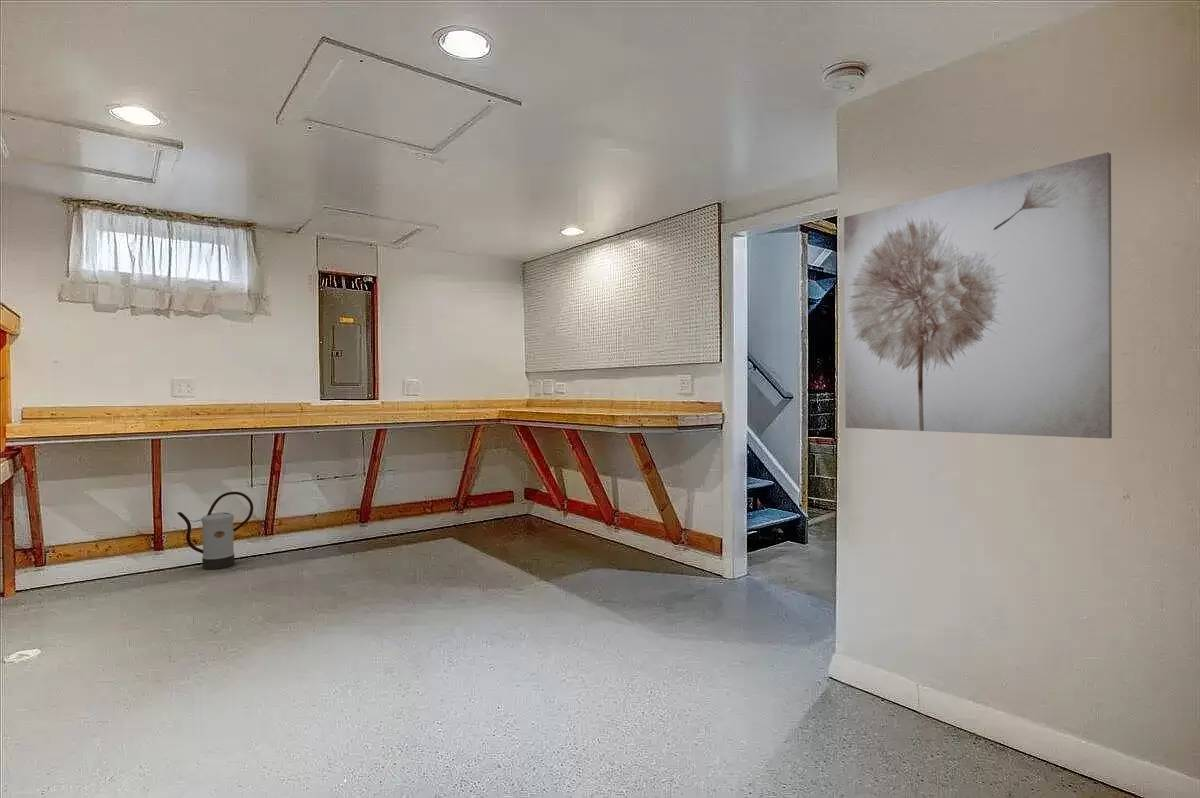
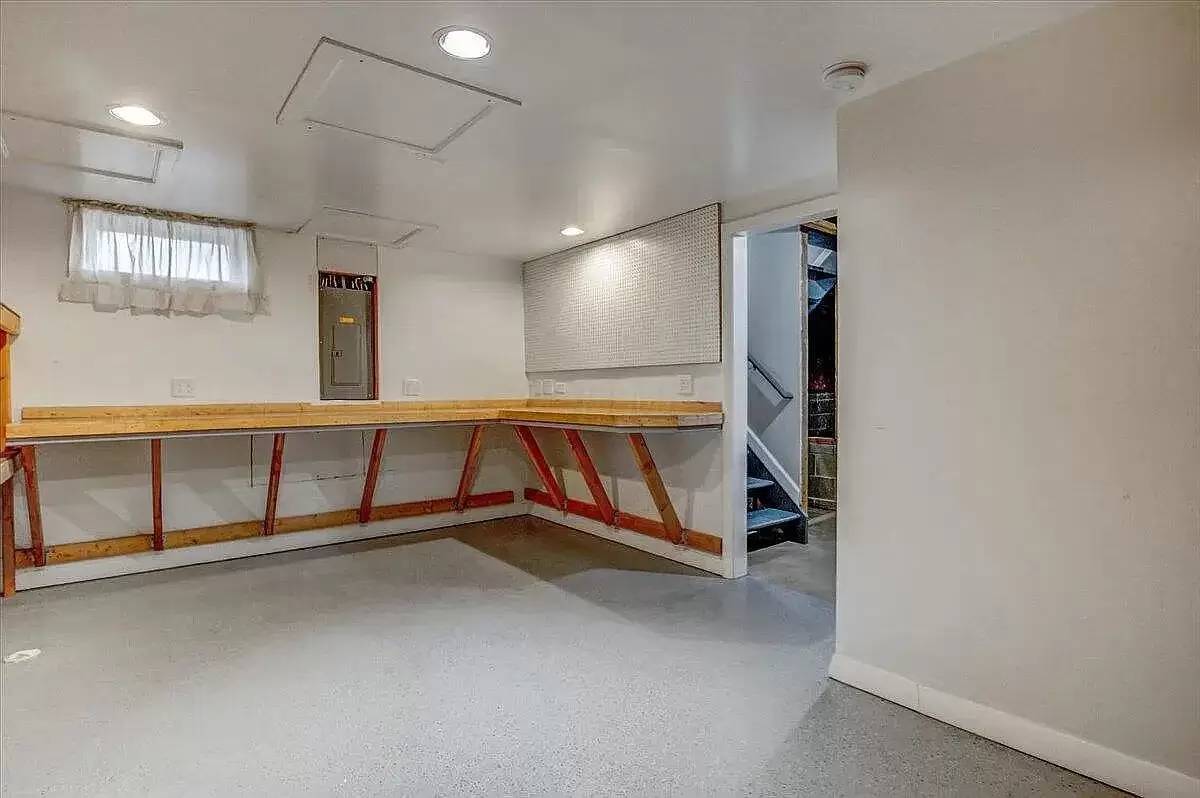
- wall art [843,151,1113,440]
- watering can [176,491,254,570]
